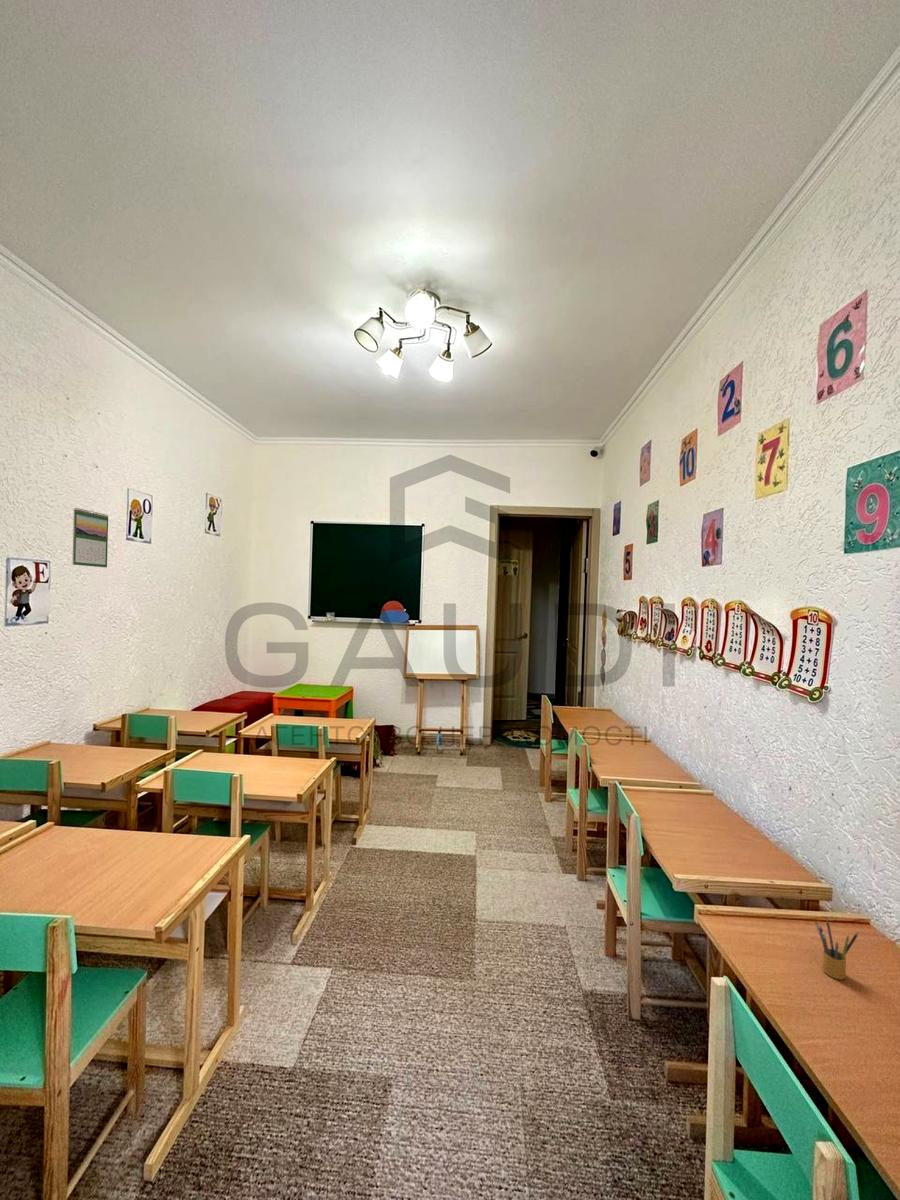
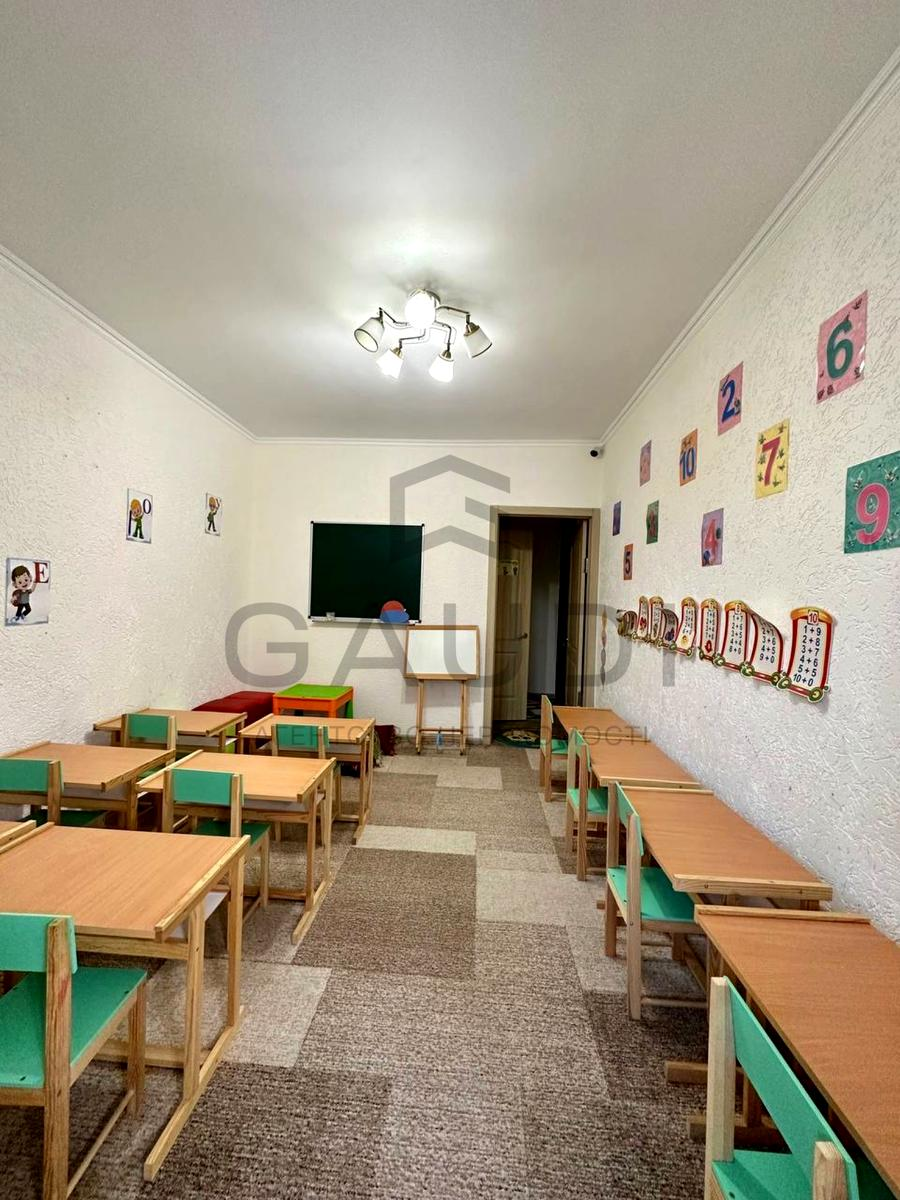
- calendar [71,507,109,568]
- pencil box [814,918,859,981]
